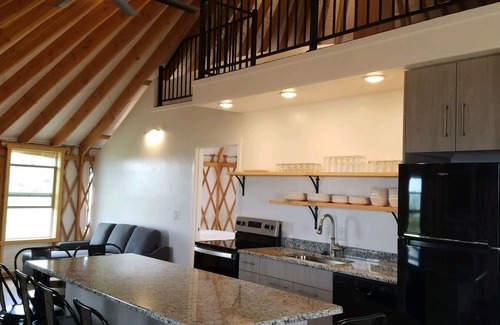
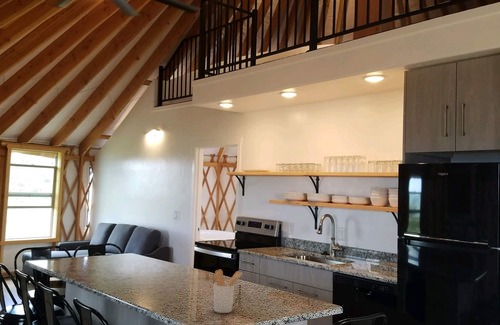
+ utensil holder [212,268,244,314]
